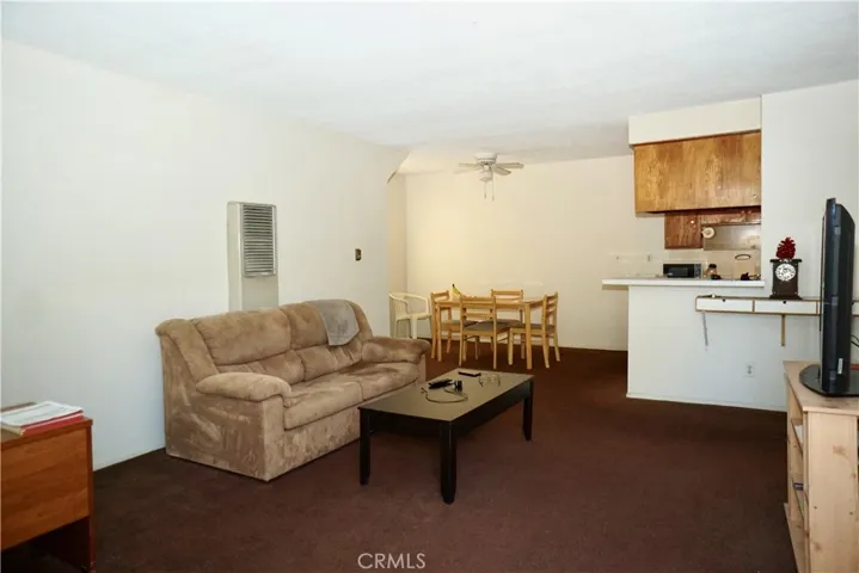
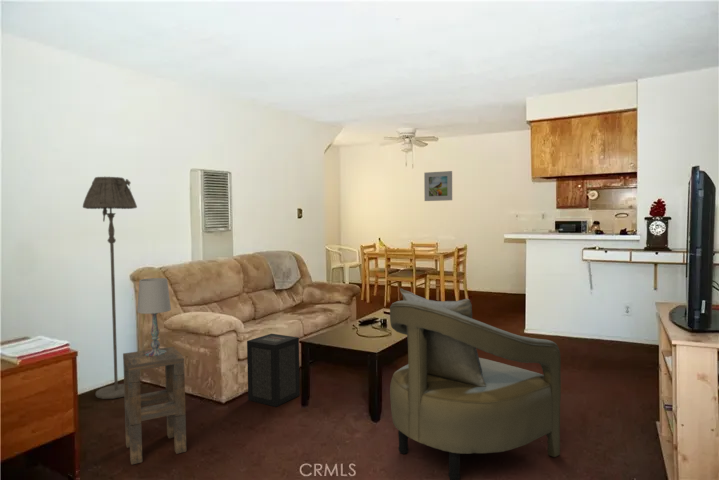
+ speaker [246,333,301,408]
+ floor lamp [82,176,138,400]
+ side table [122,346,187,466]
+ armchair [389,287,562,480]
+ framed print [423,170,453,202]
+ table lamp [136,277,172,356]
